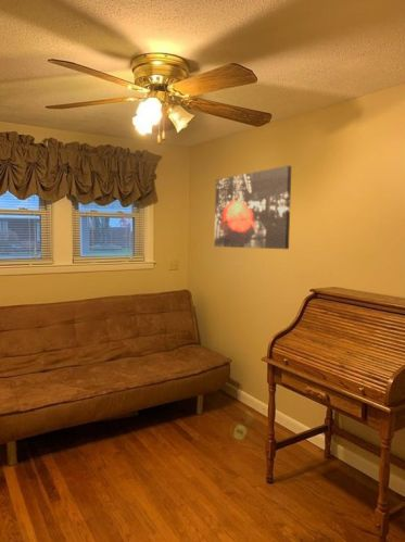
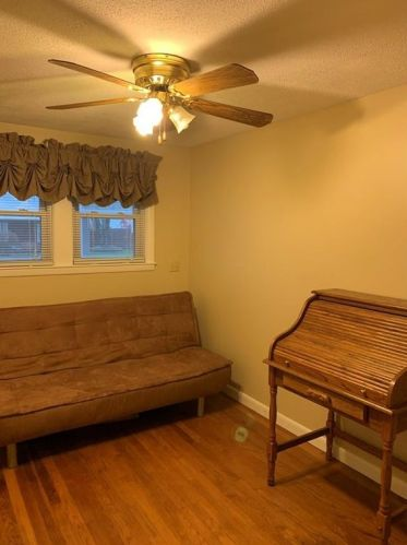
- wall art [214,164,292,250]
